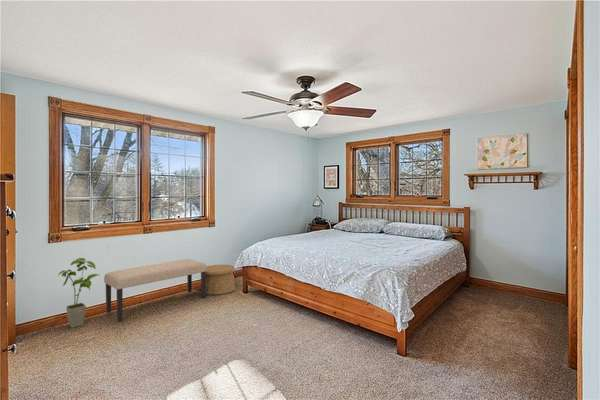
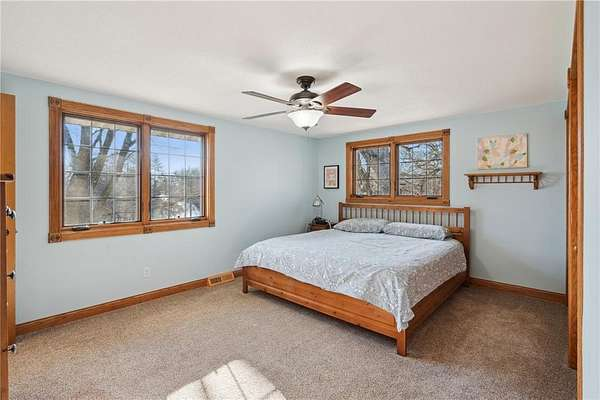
- bench [103,258,208,322]
- basket [206,264,236,296]
- house plant [57,257,101,329]
